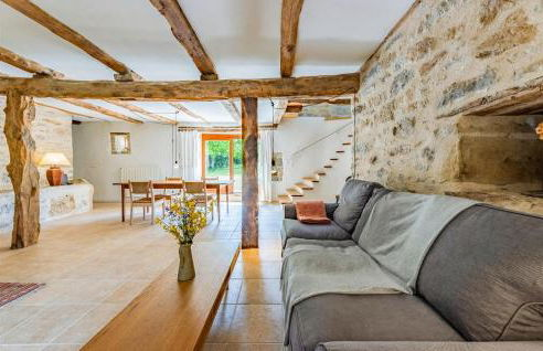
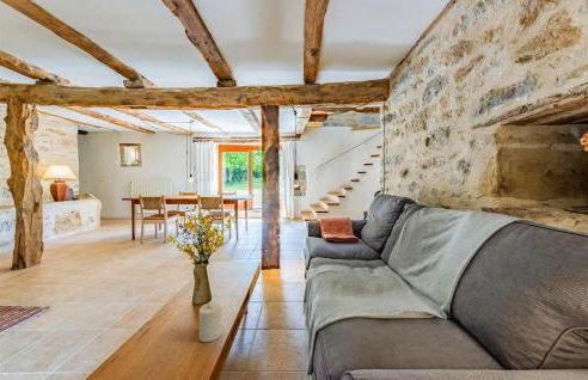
+ candle [198,300,223,343]
